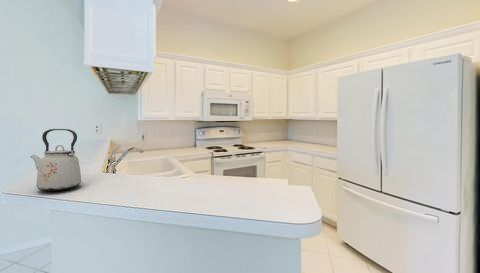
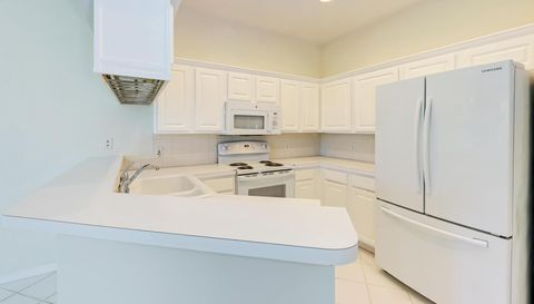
- kettle [29,128,82,192]
